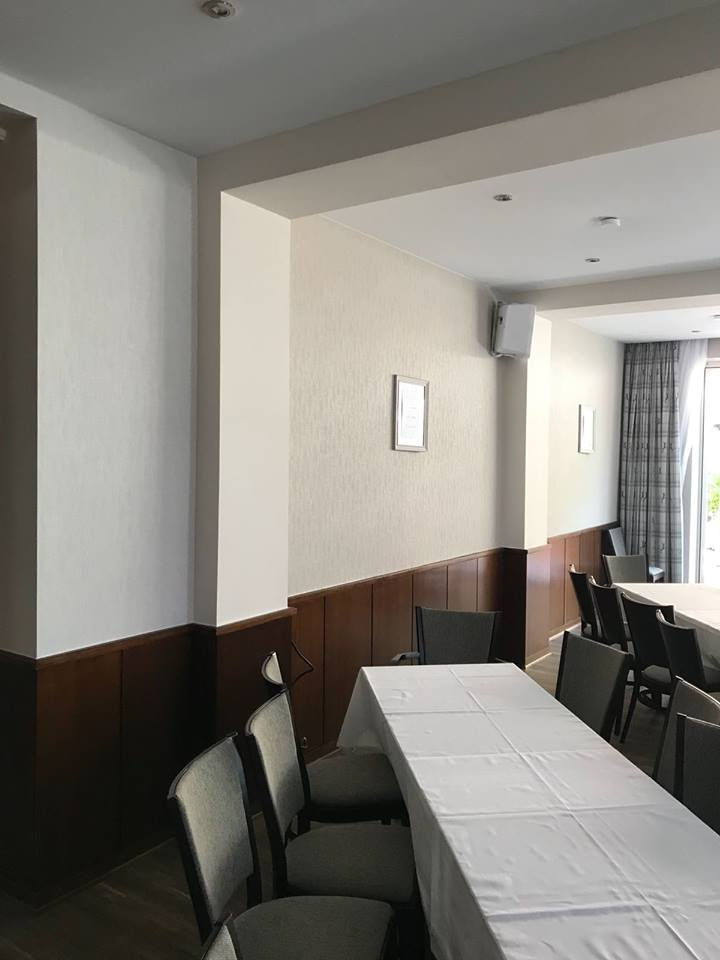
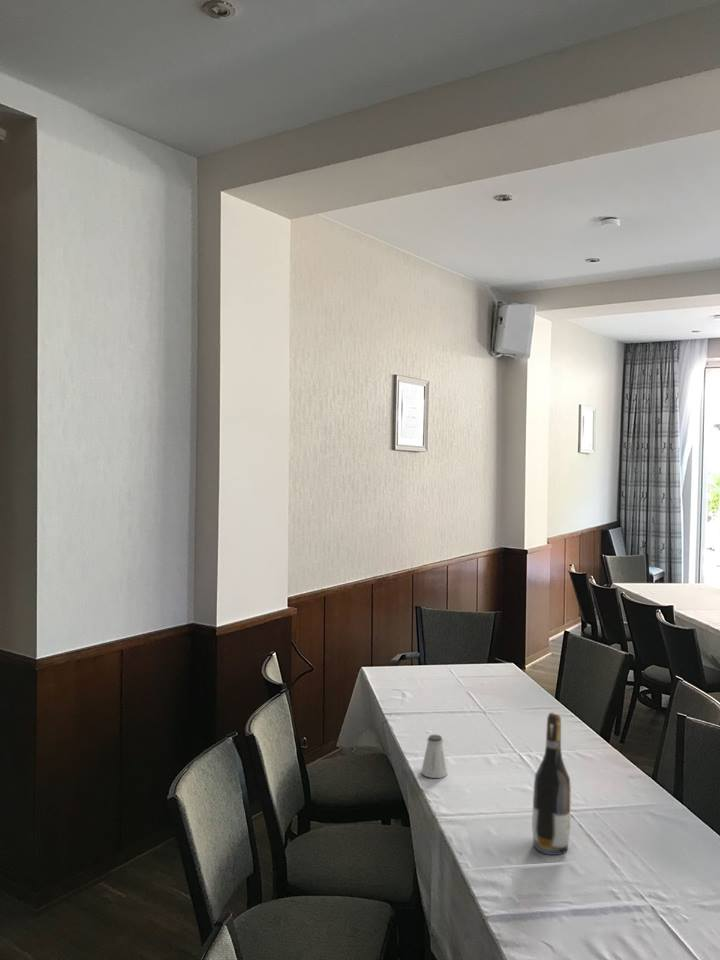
+ saltshaker [420,734,449,779]
+ wine bottle [531,711,572,856]
